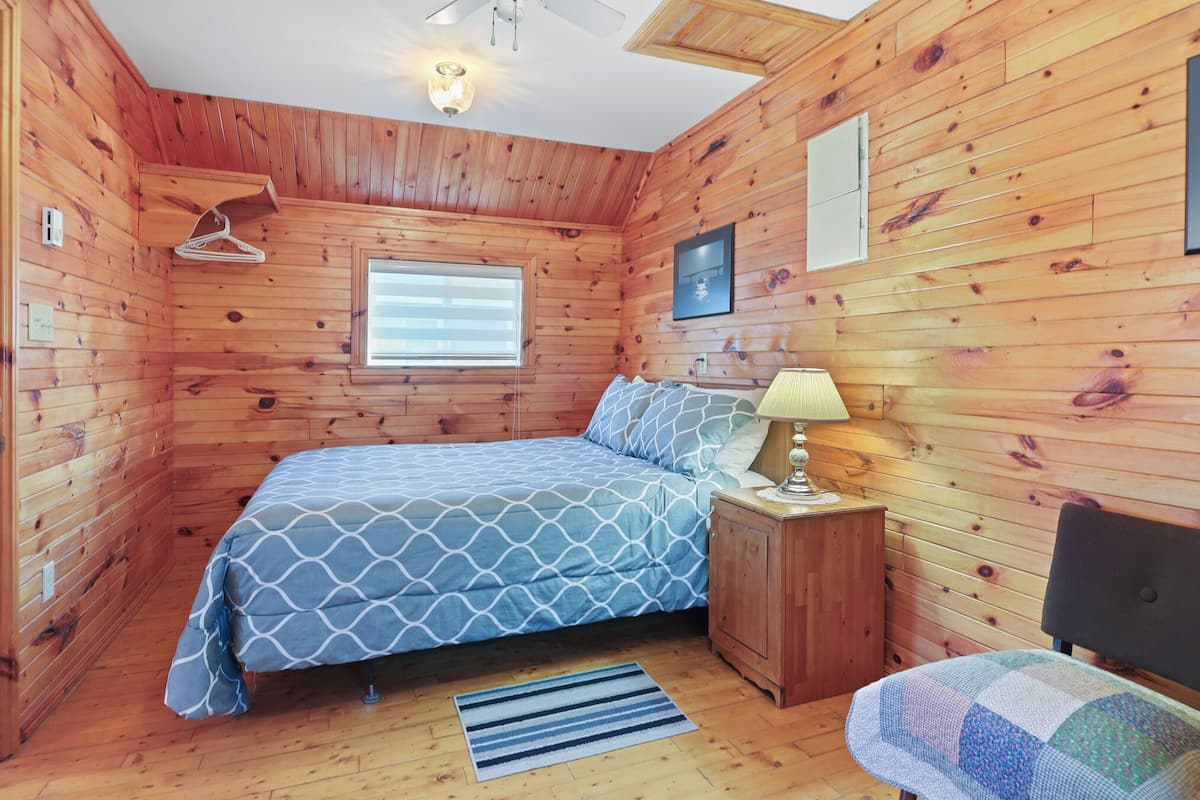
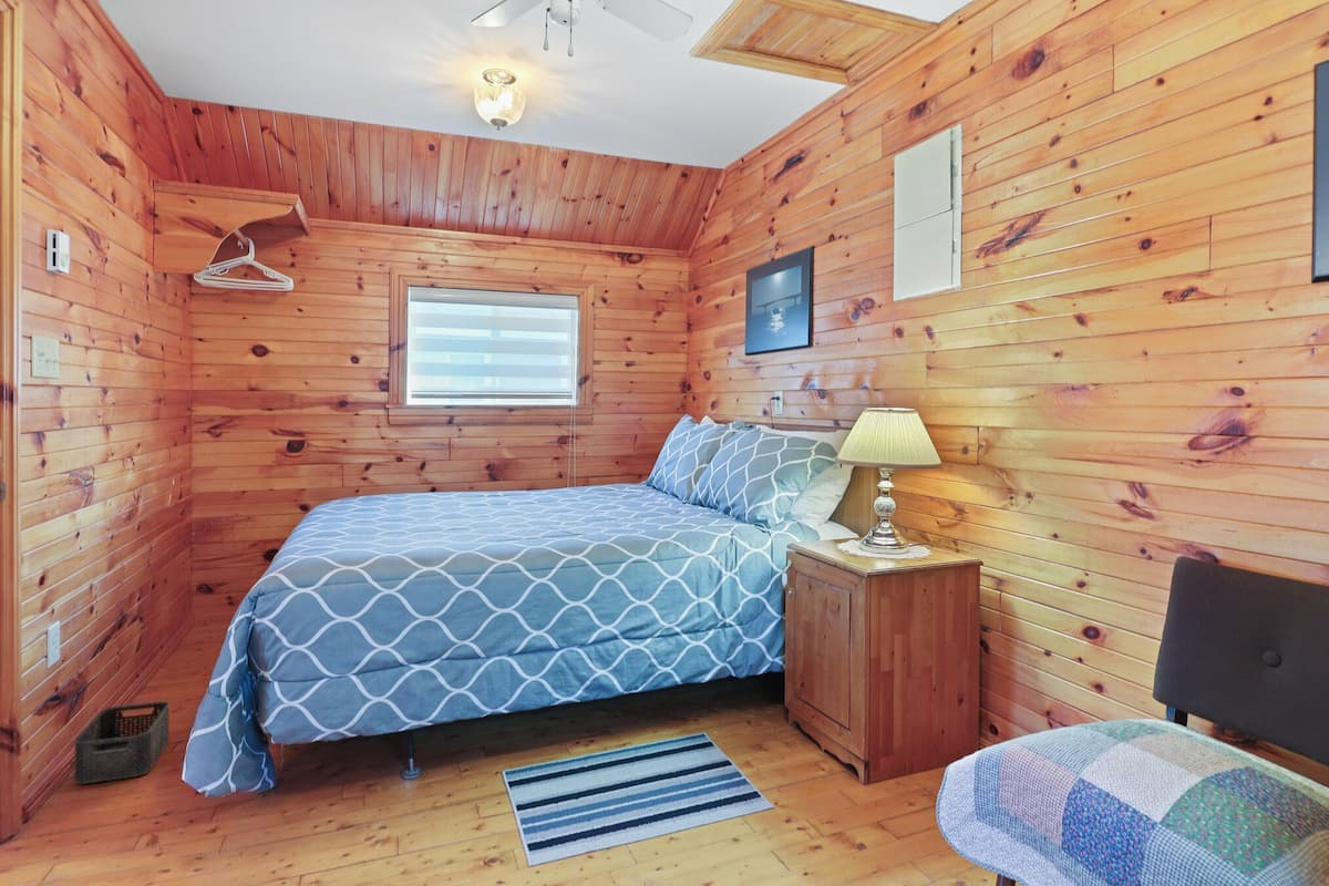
+ storage bin [74,701,171,785]
